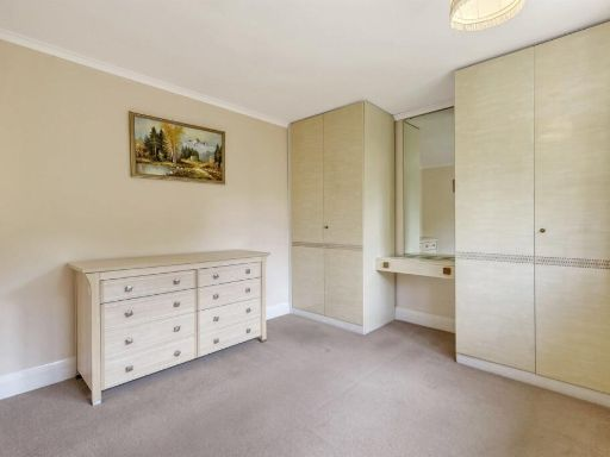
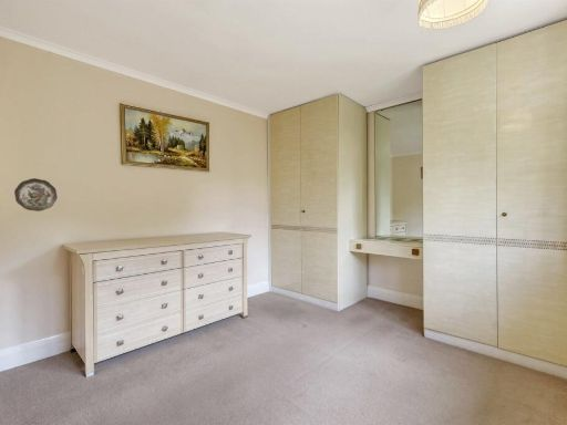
+ decorative plate [13,177,59,212]
